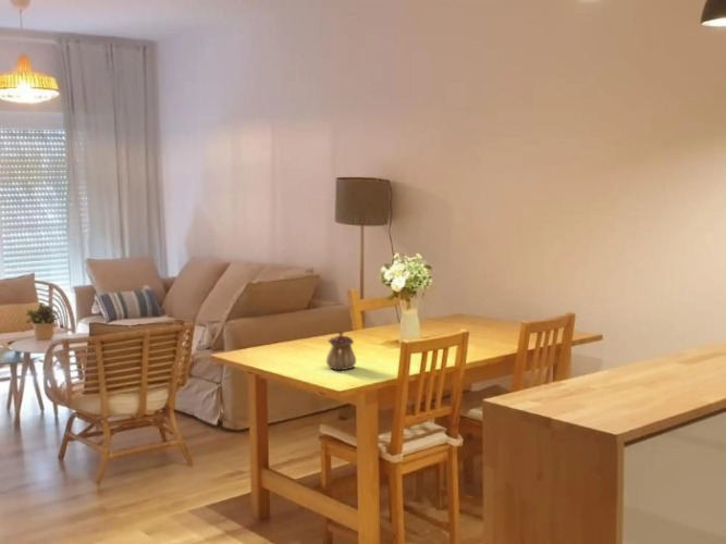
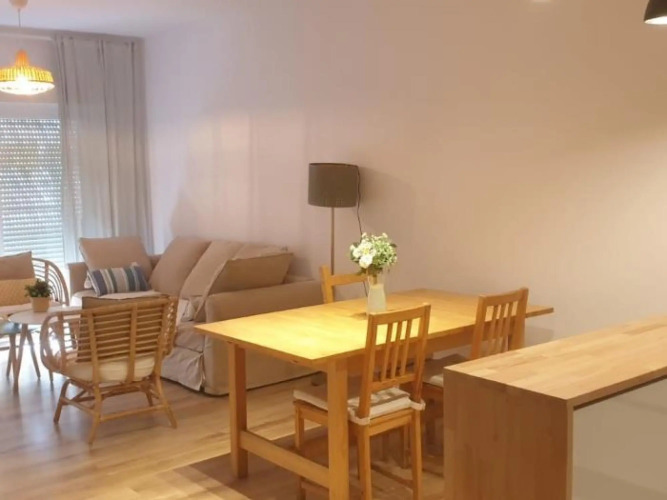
- teapot [325,330,357,371]
